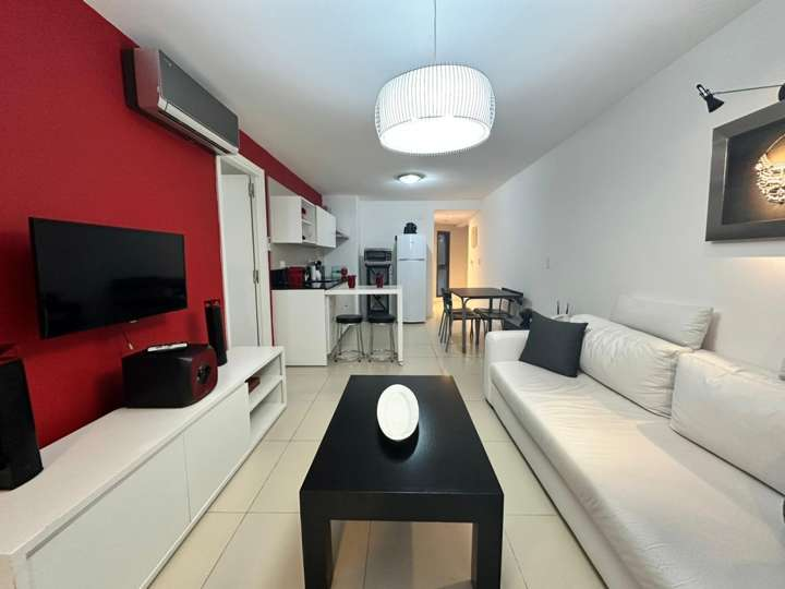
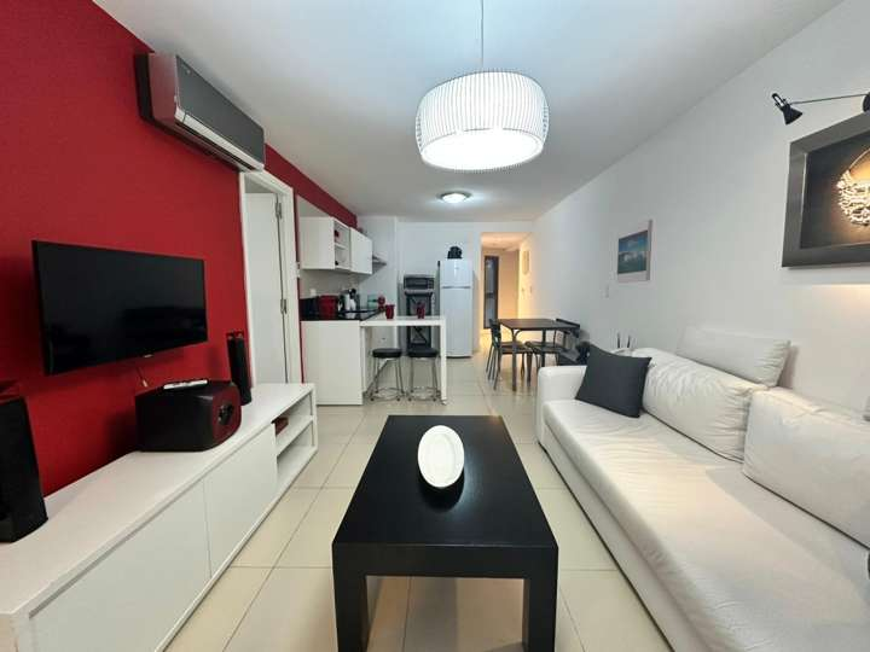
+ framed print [615,219,654,284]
